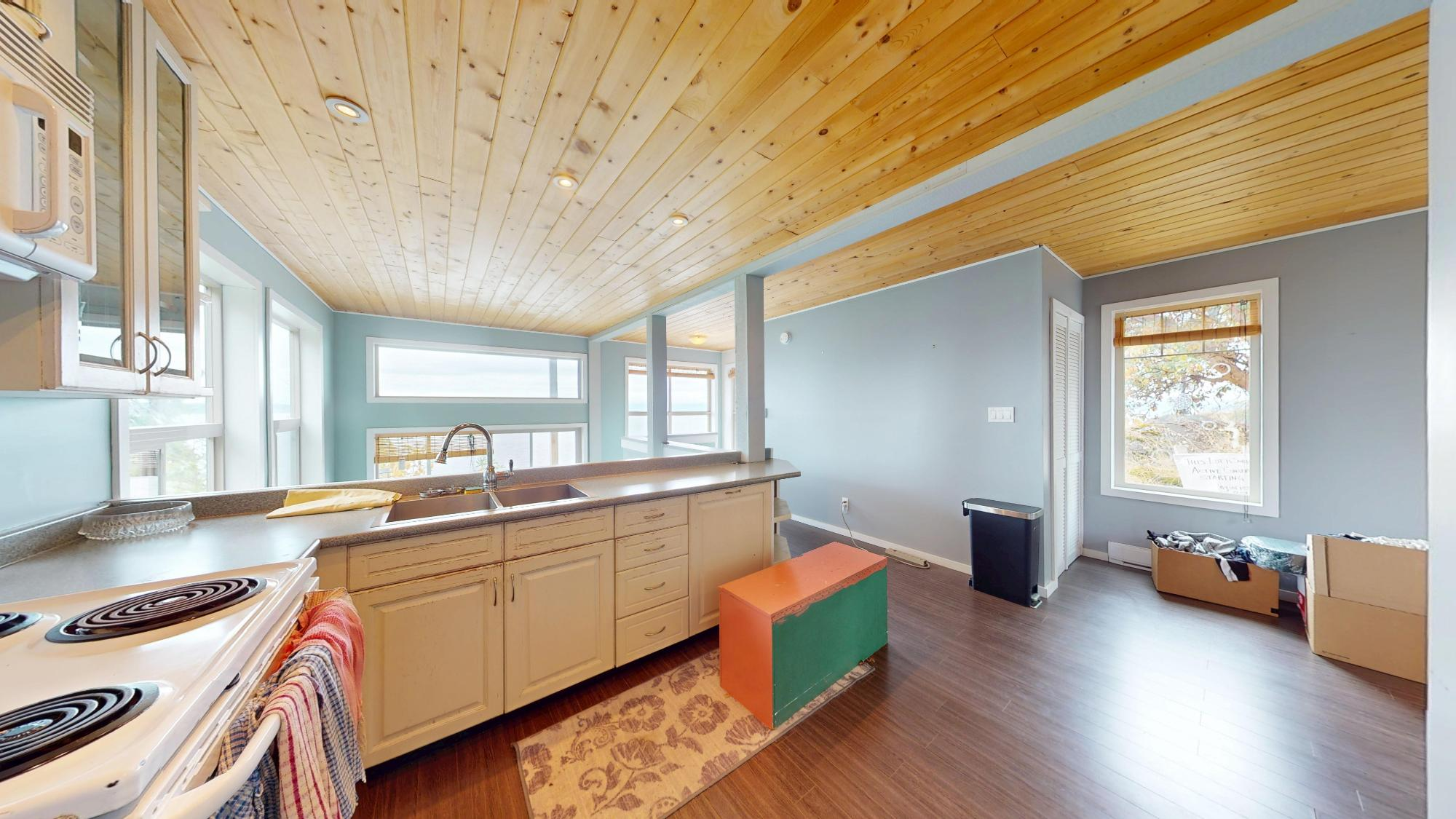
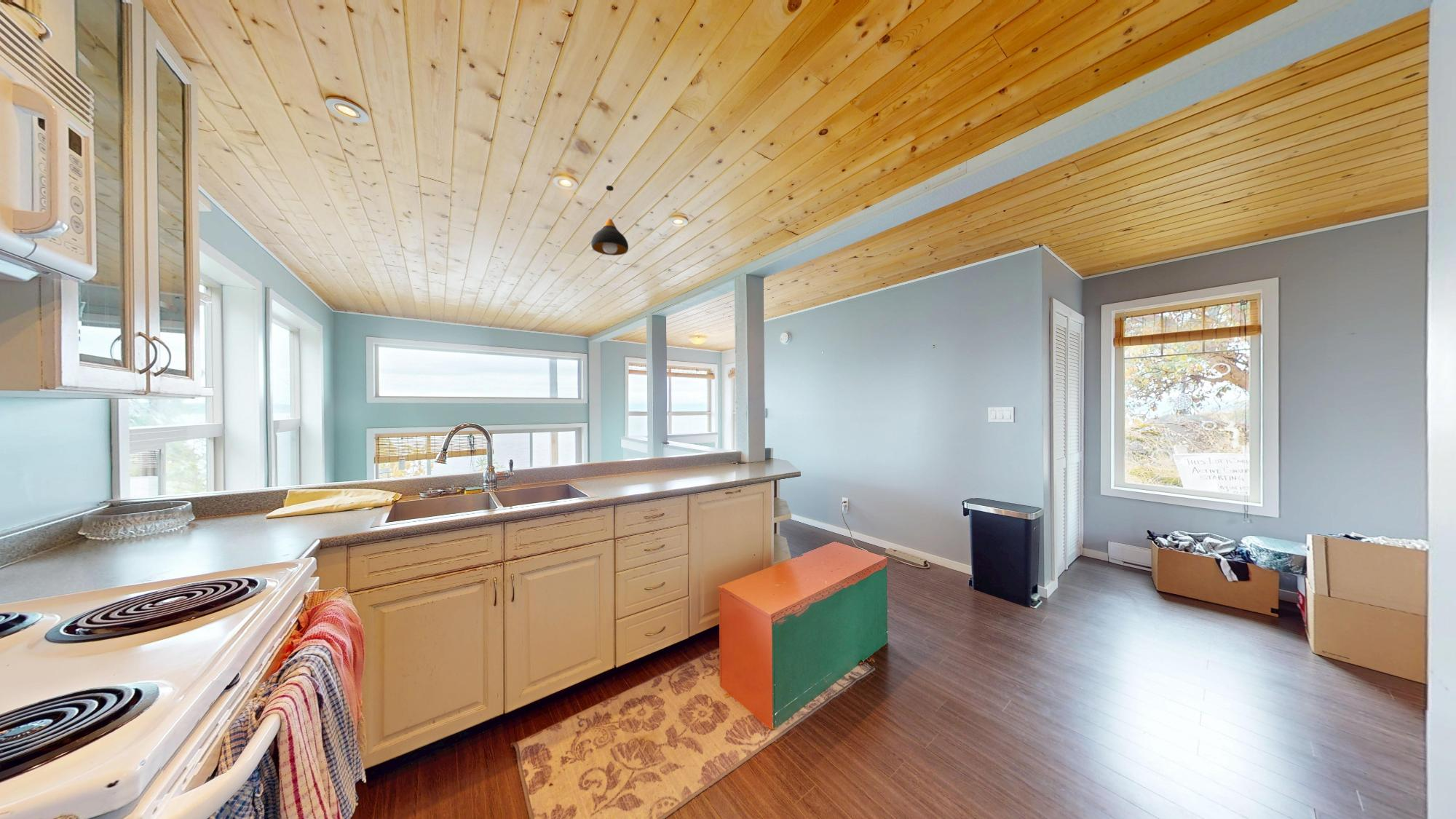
+ pendant light [590,185,629,256]
